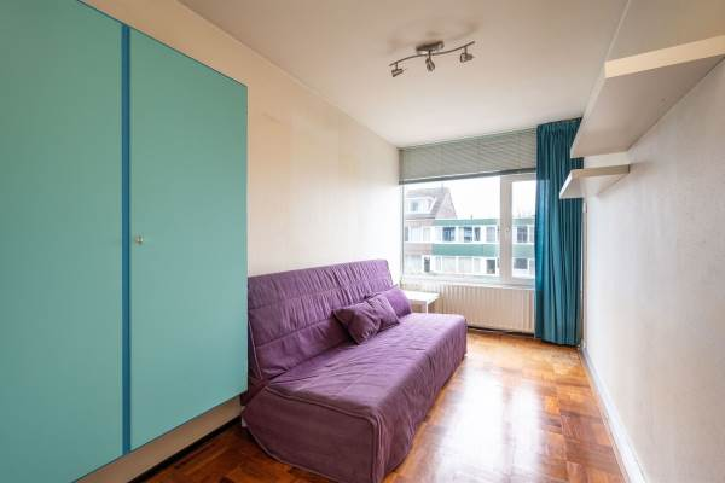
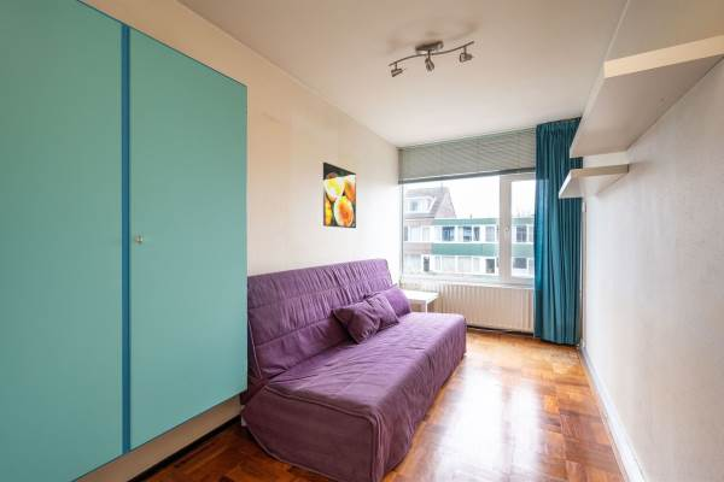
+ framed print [322,161,357,229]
